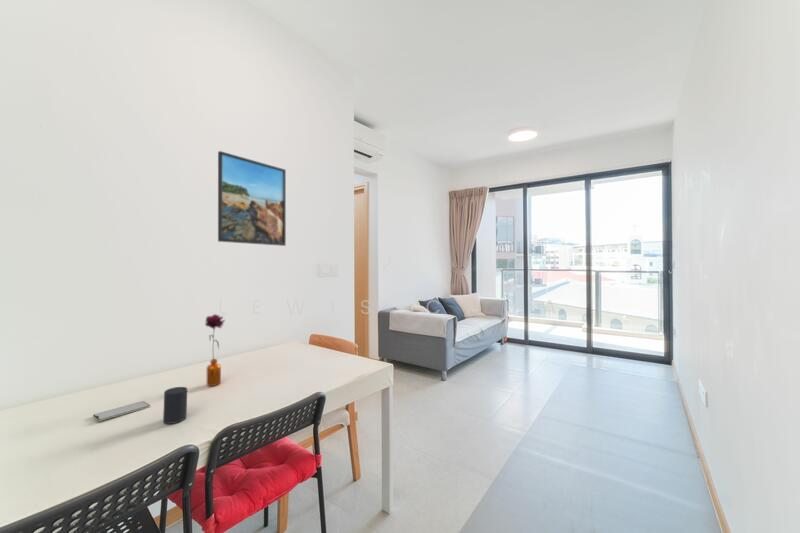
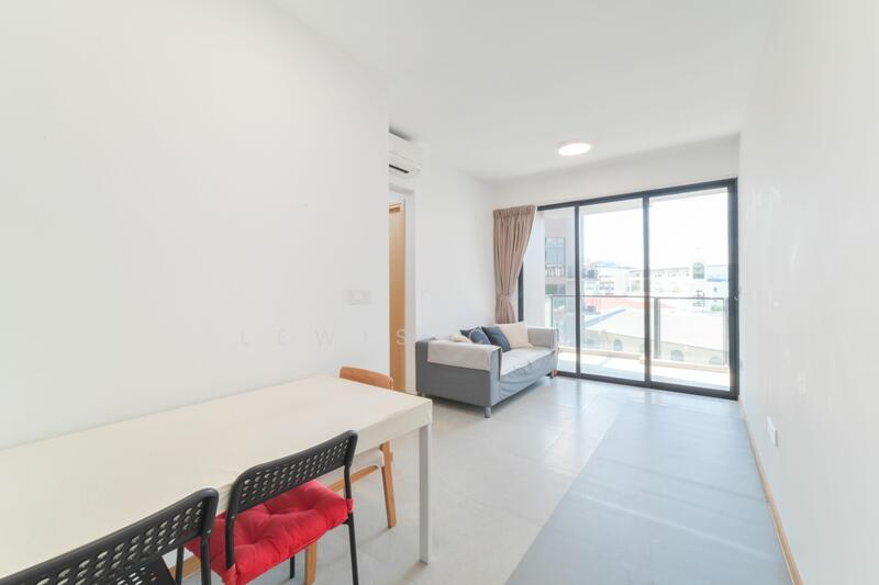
- smartphone [92,400,151,422]
- flower [204,313,226,387]
- cup [162,386,188,425]
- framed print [217,150,287,247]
